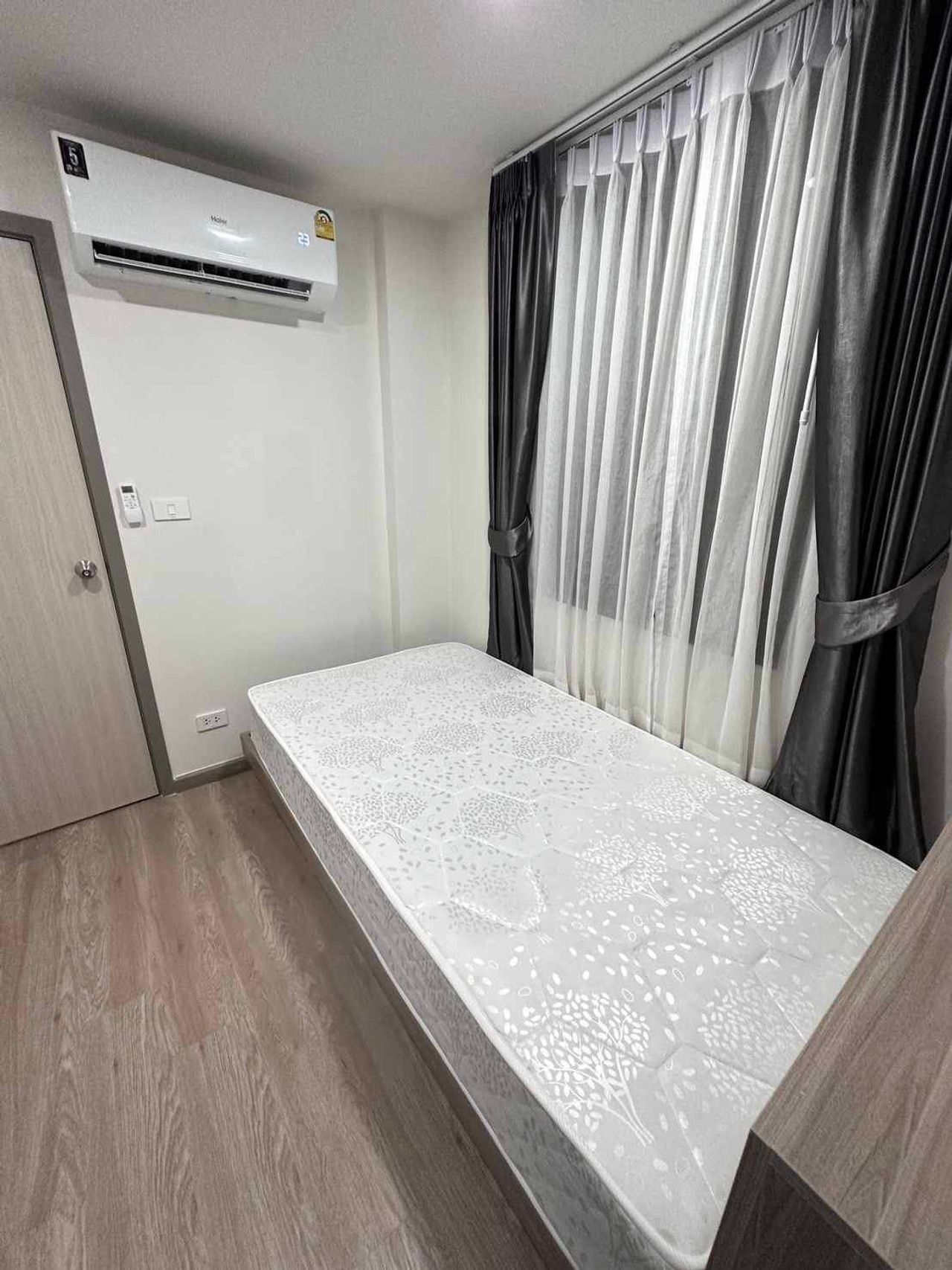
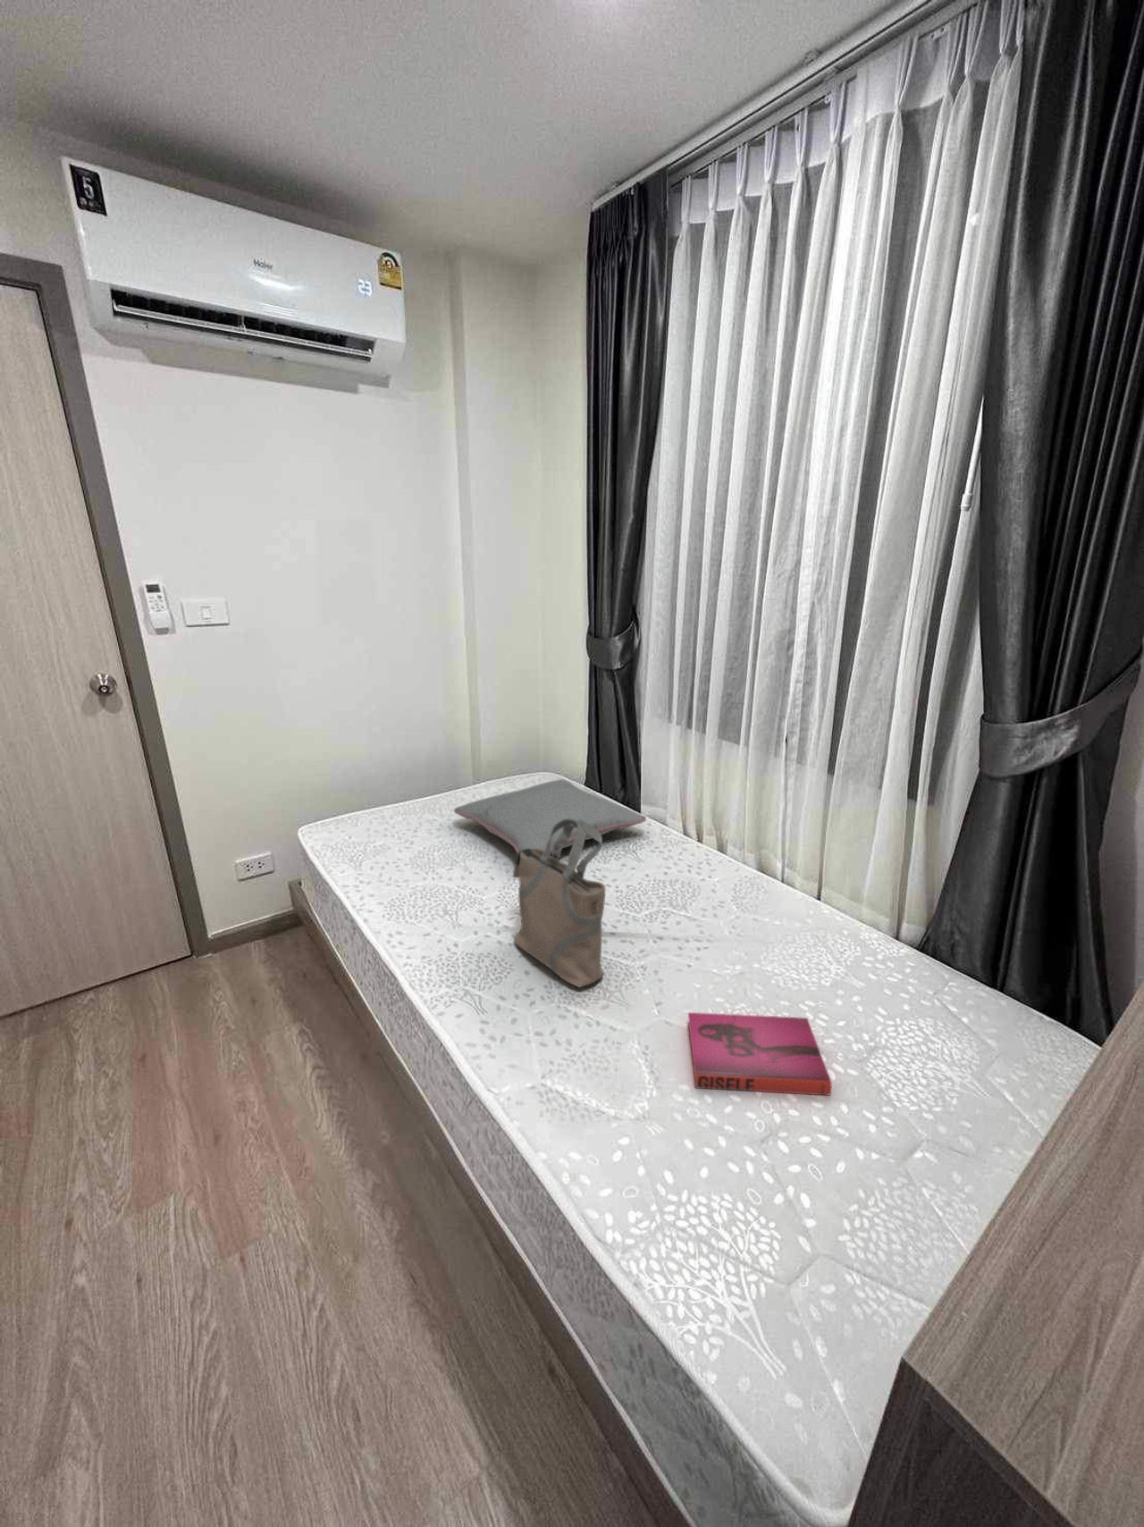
+ hardback book [687,1011,832,1097]
+ pillow [453,778,647,854]
+ tote bag [512,819,606,988]
